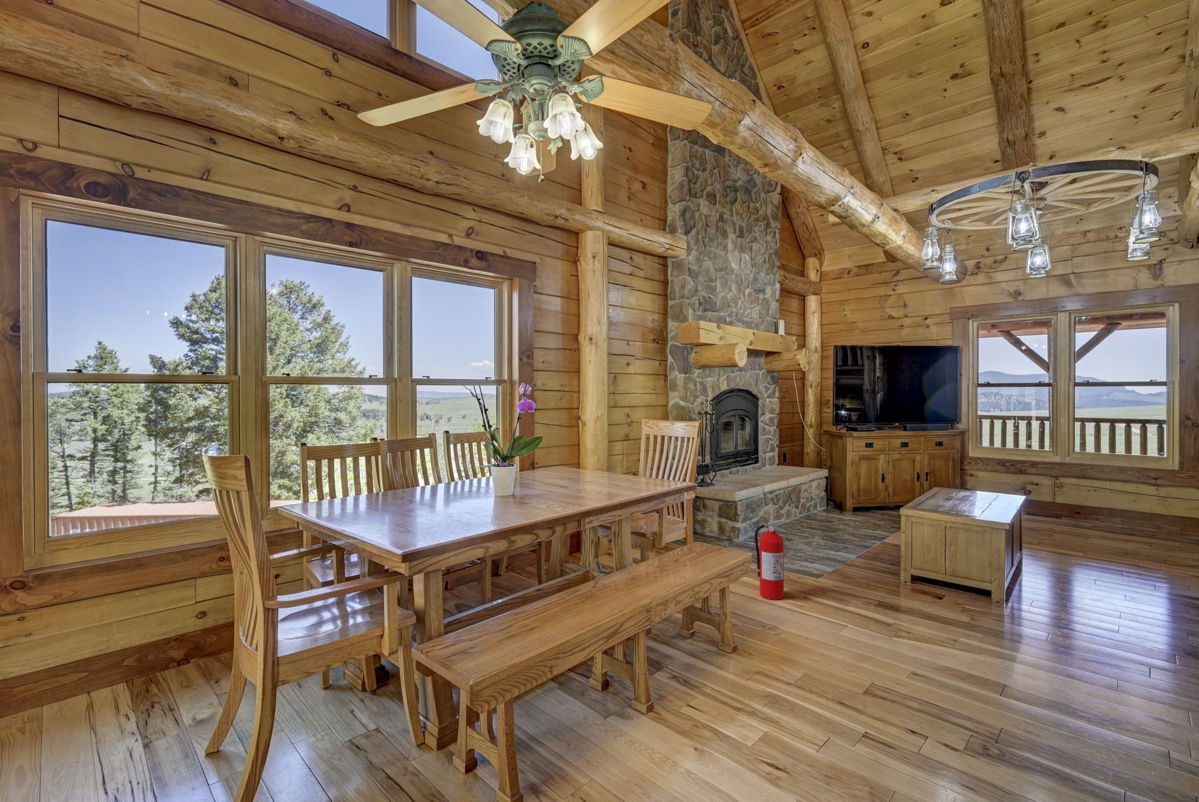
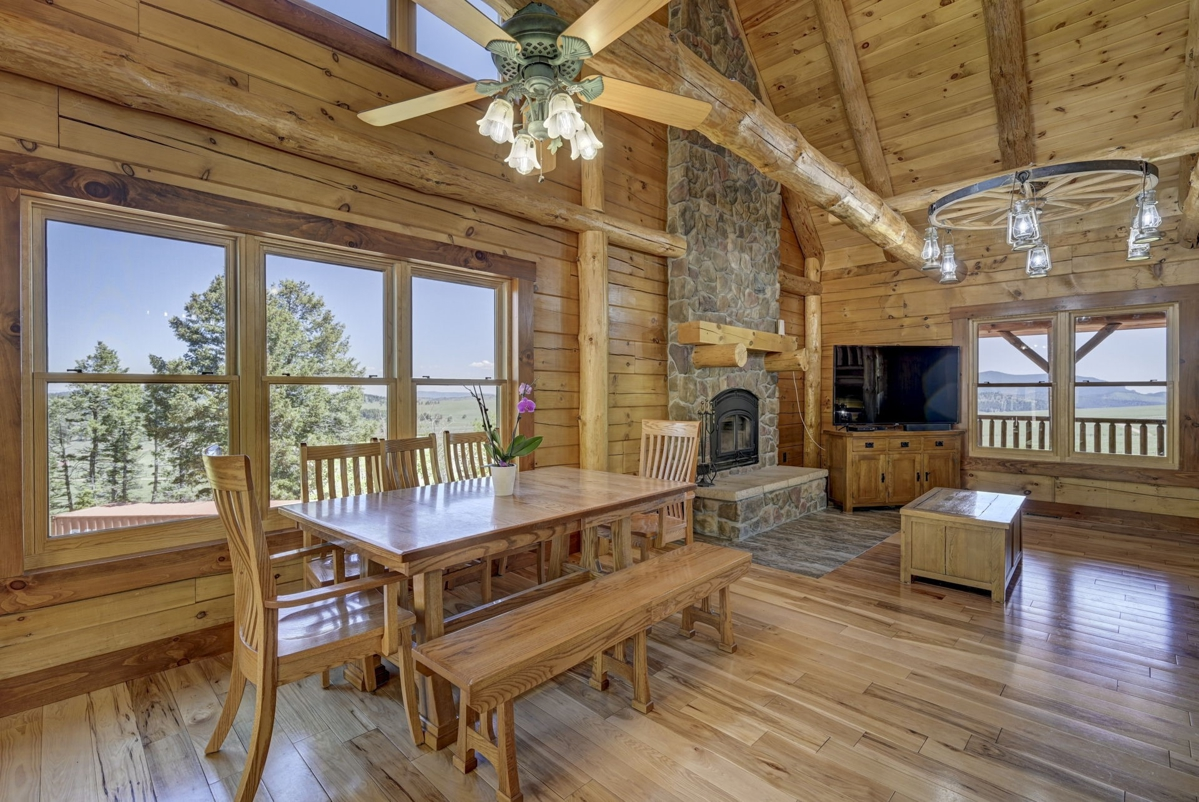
- fire extinguisher [754,519,787,601]
